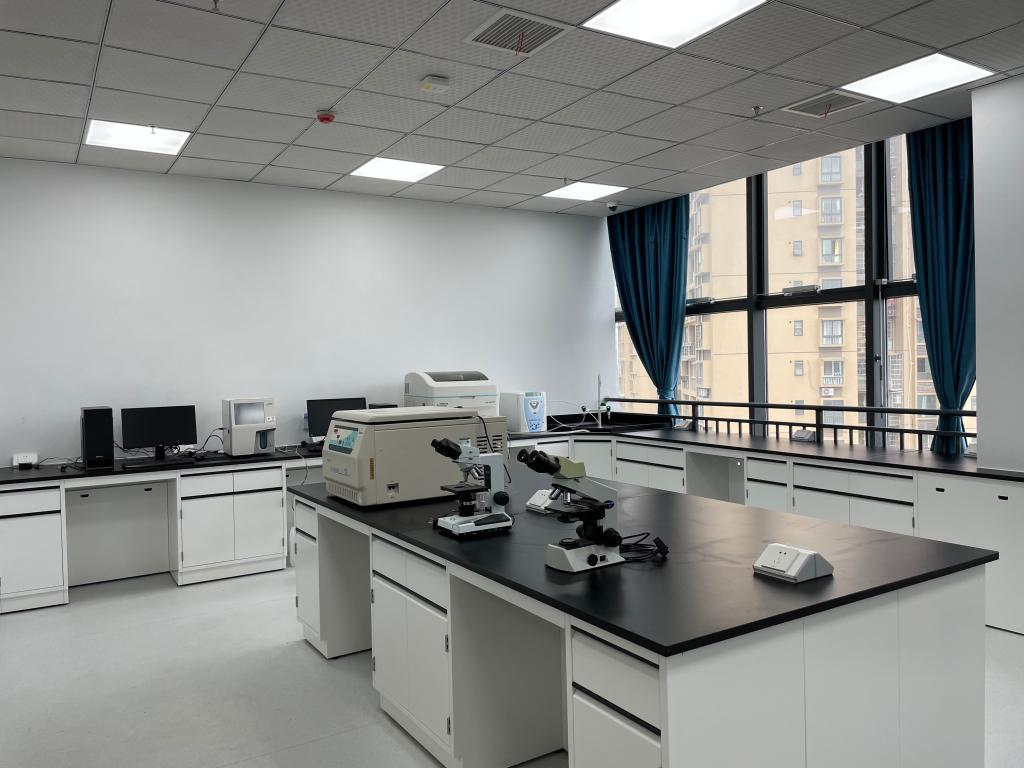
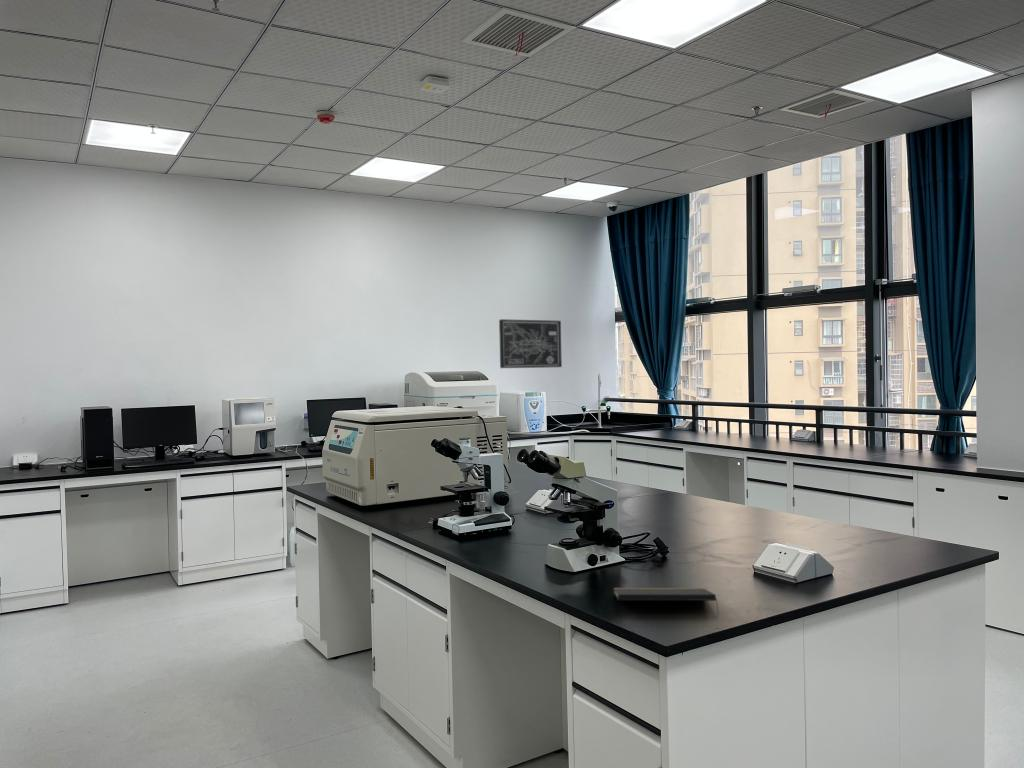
+ notepad [613,587,720,615]
+ wall art [498,318,563,369]
